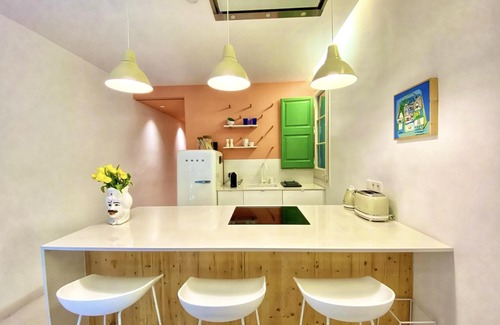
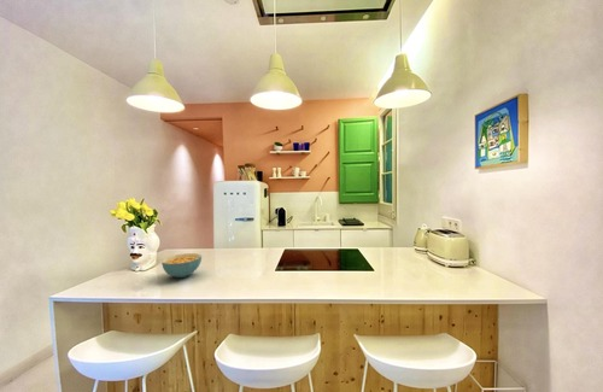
+ cereal bowl [160,252,203,279]
